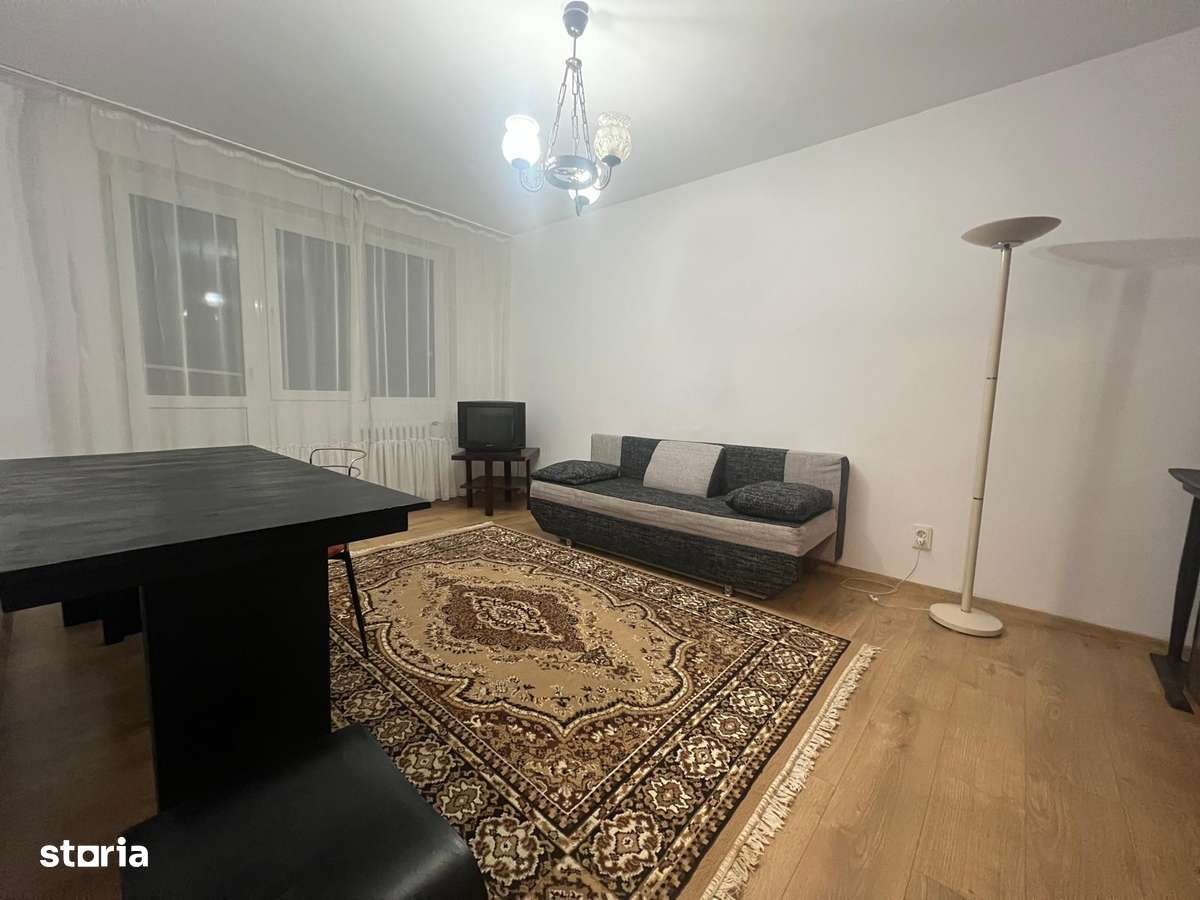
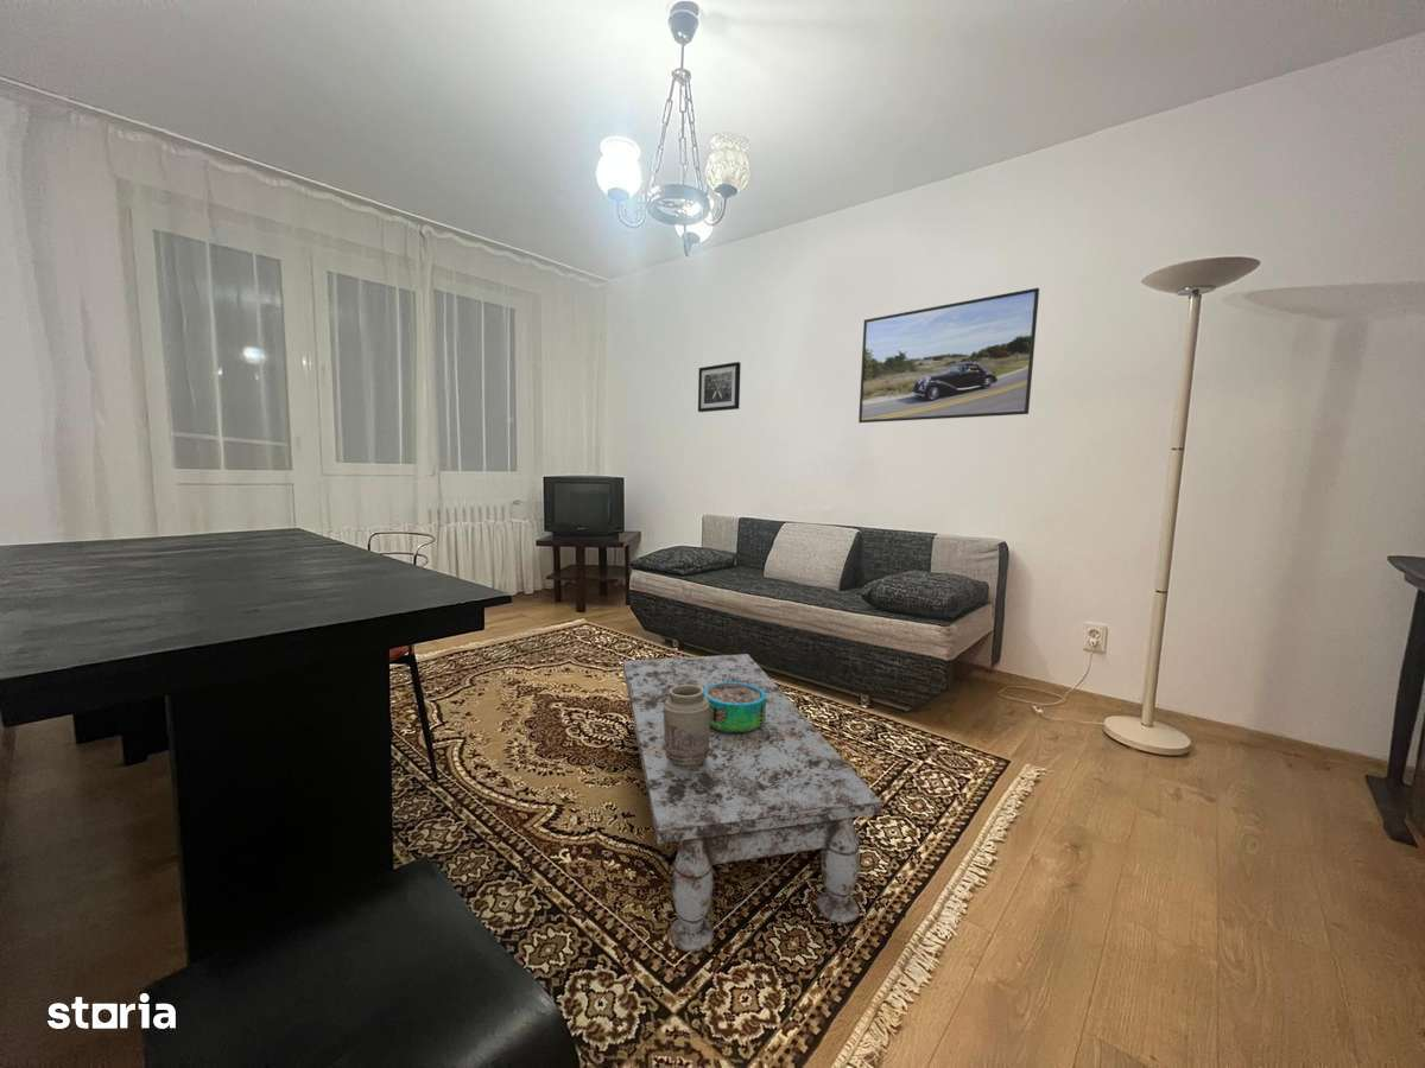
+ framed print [857,287,1040,424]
+ coffee table [622,653,884,953]
+ vase [664,685,710,769]
+ decorative bowl [703,682,766,735]
+ wall art [697,361,742,413]
